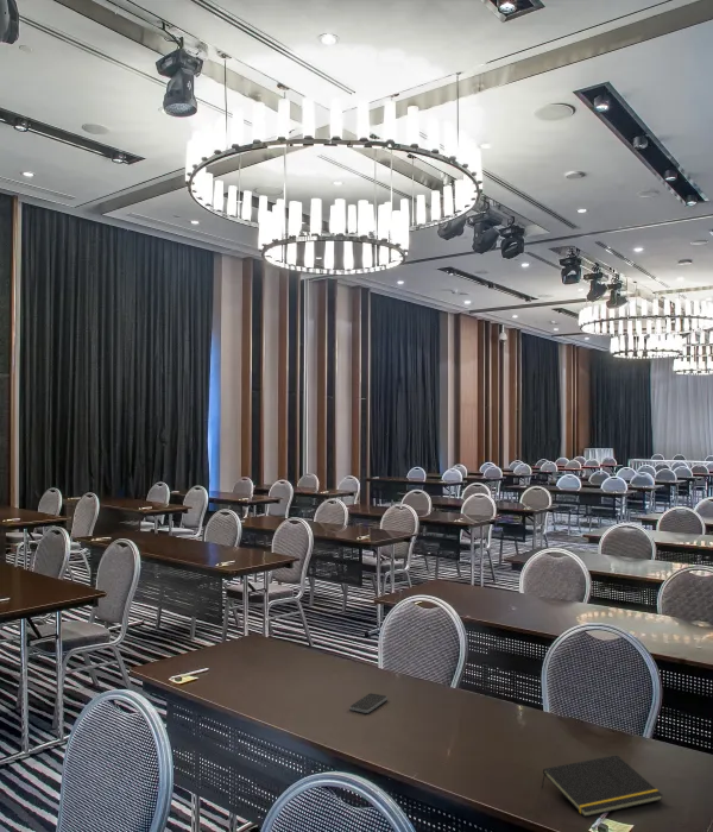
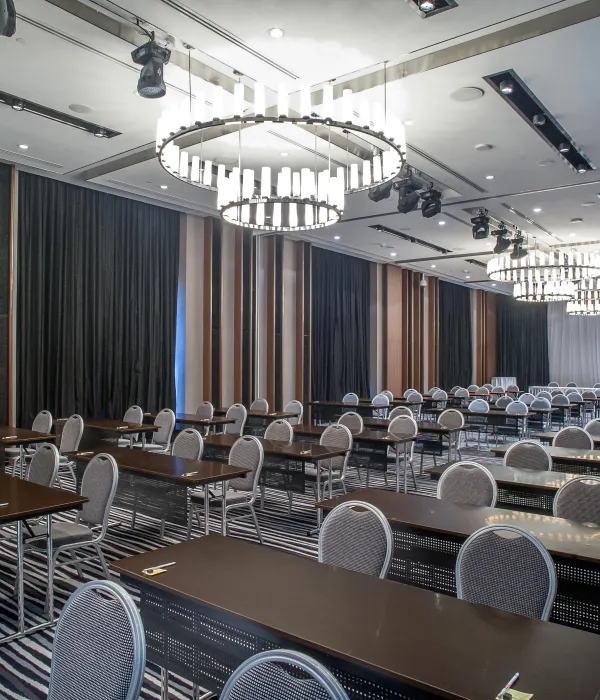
- notepad [541,754,663,818]
- smartphone [349,692,389,714]
